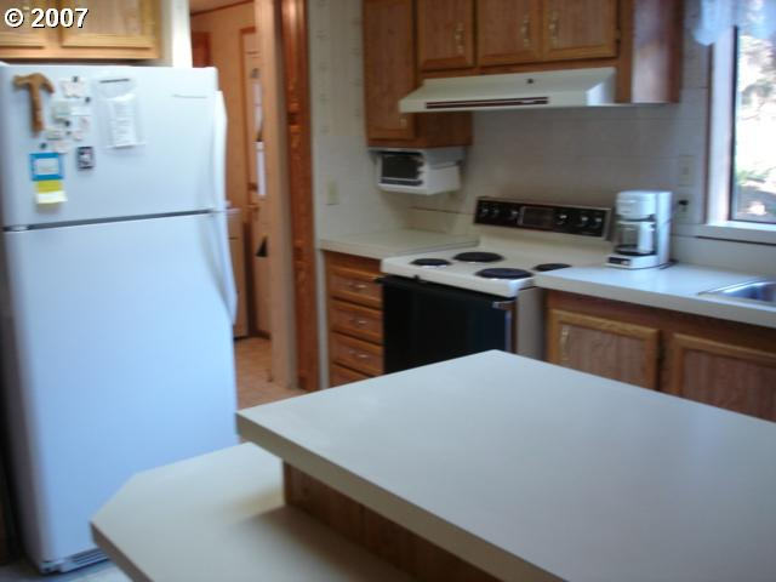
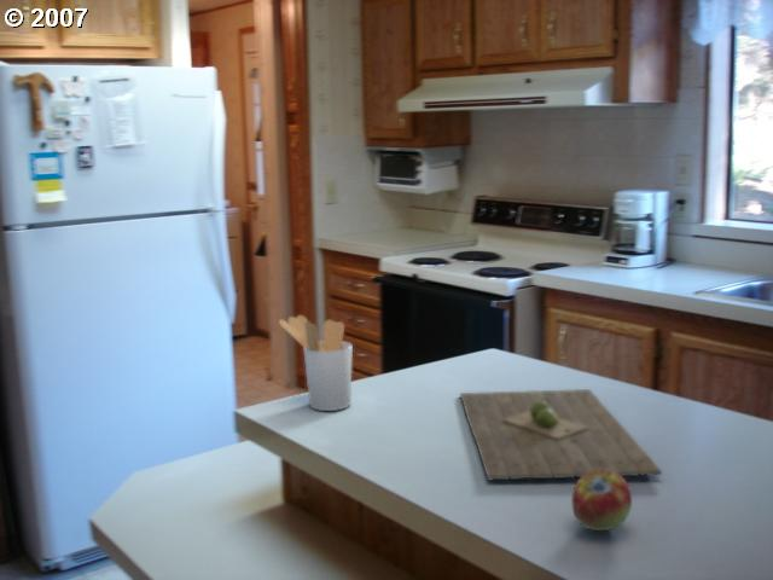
+ cutting board [459,388,663,481]
+ fruit [570,470,633,532]
+ utensil holder [278,314,354,412]
